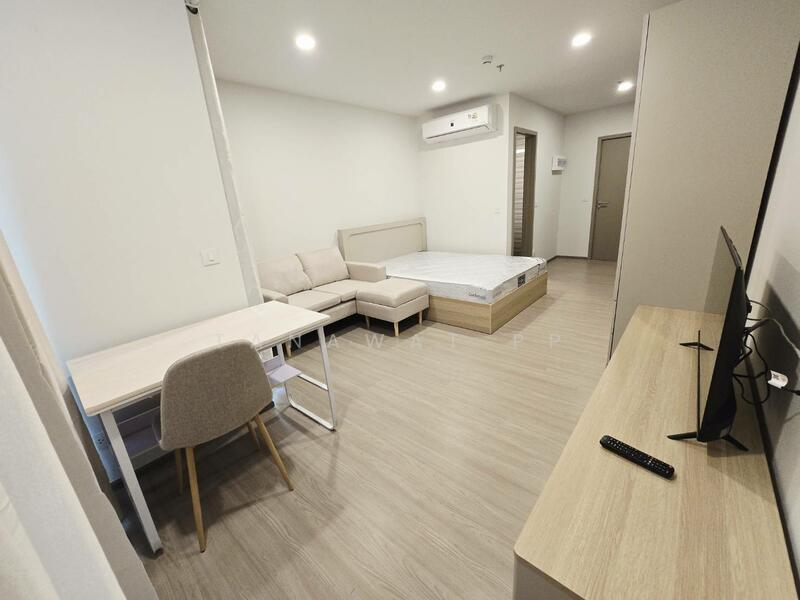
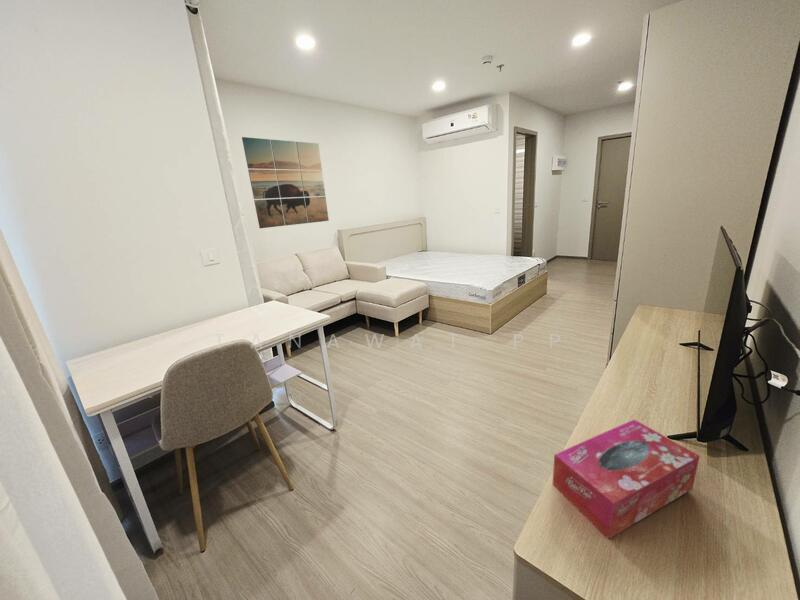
+ wall art [241,136,330,229]
+ tissue box [551,418,701,540]
